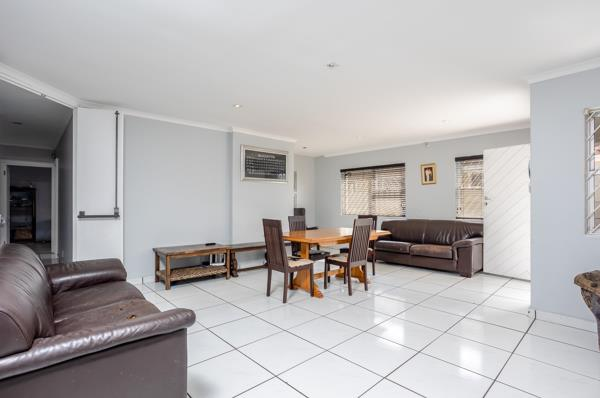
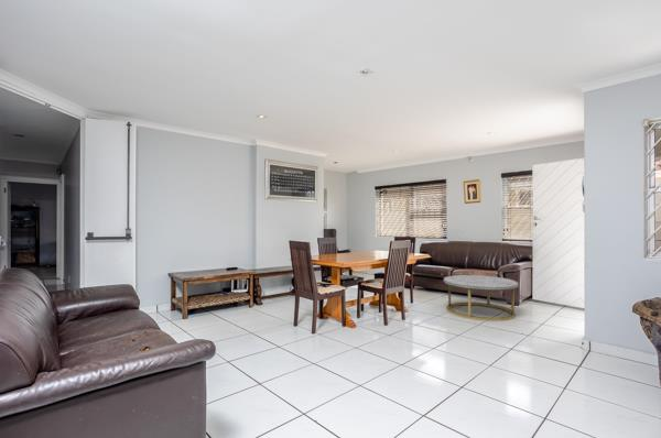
+ coffee table [443,274,520,322]
